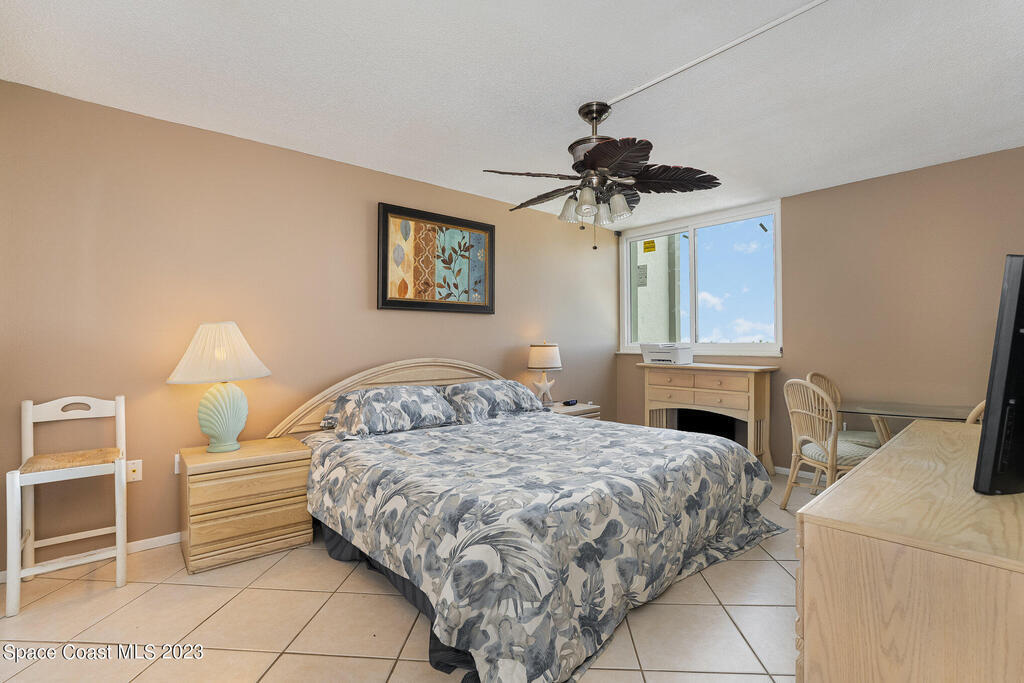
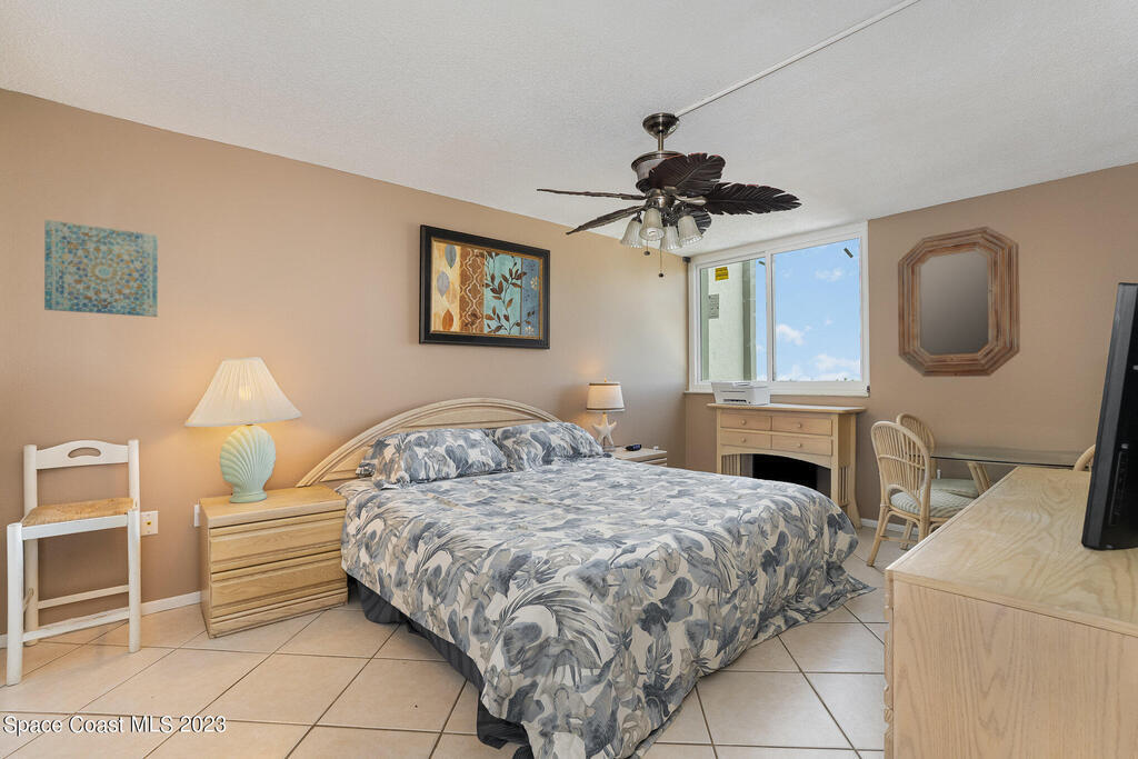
+ home mirror [897,226,1021,378]
+ wall art [43,219,159,318]
